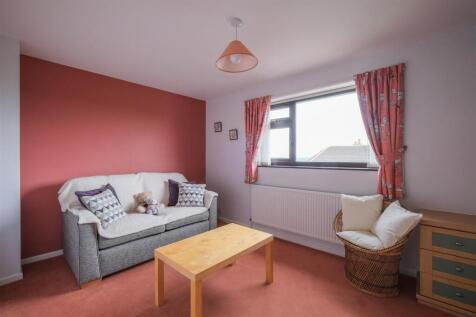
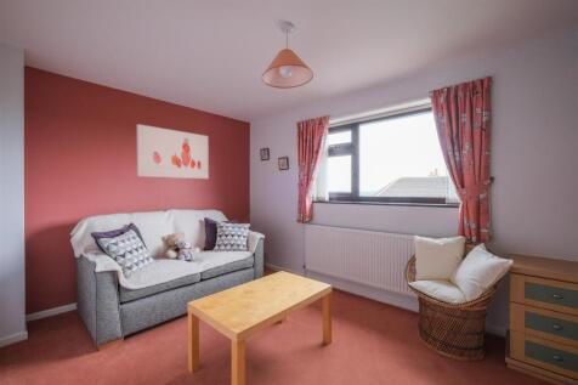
+ wall art [136,123,210,180]
